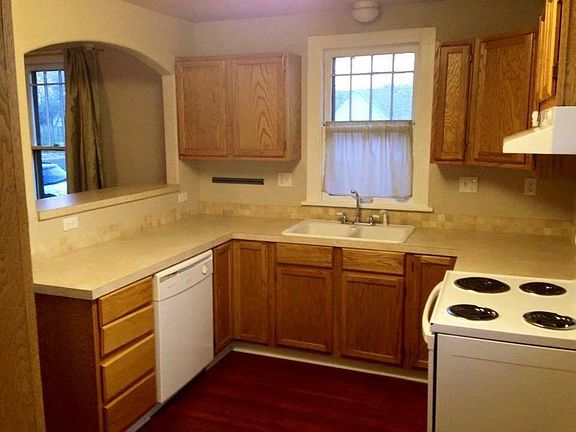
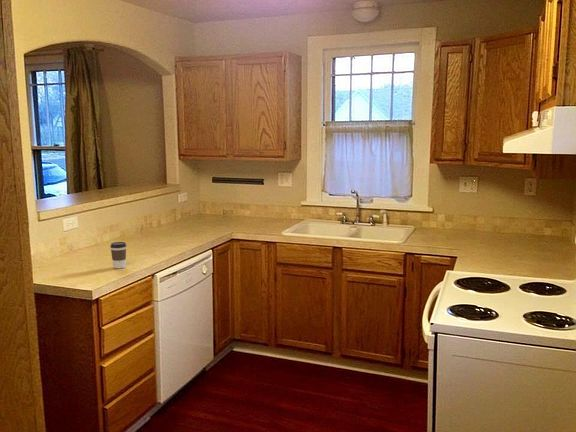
+ coffee cup [109,241,127,269]
